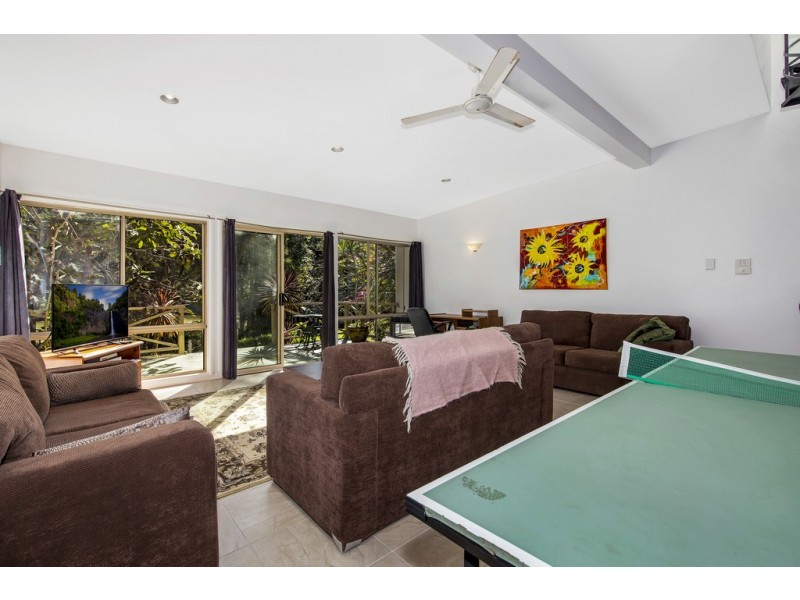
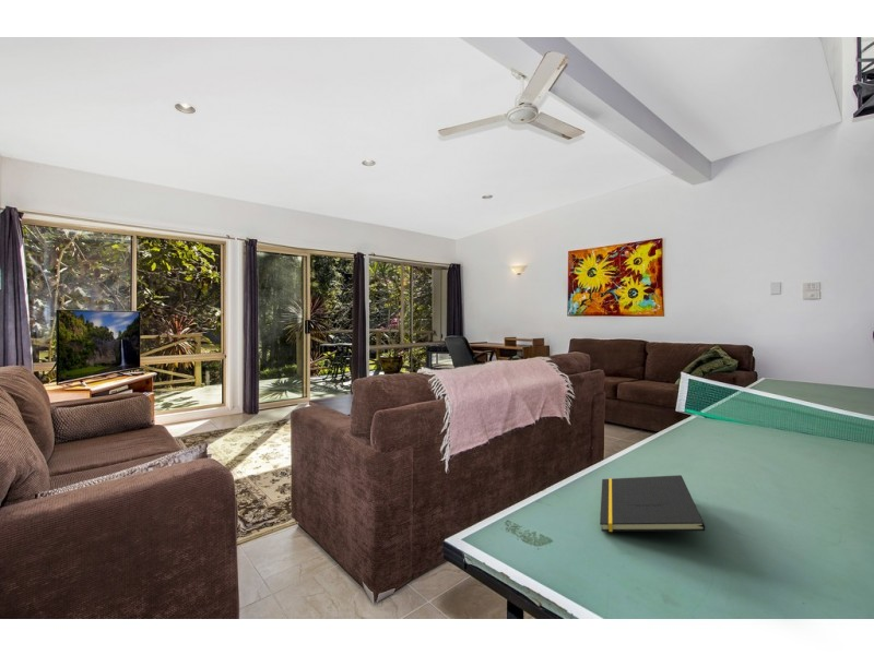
+ notepad [599,474,707,533]
